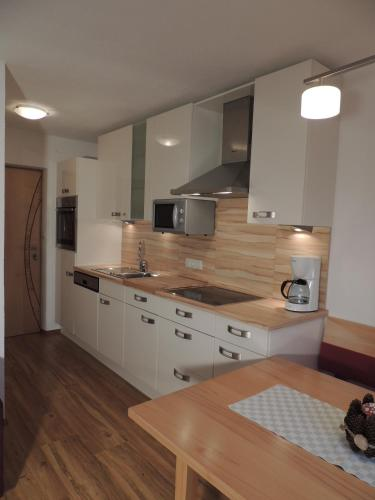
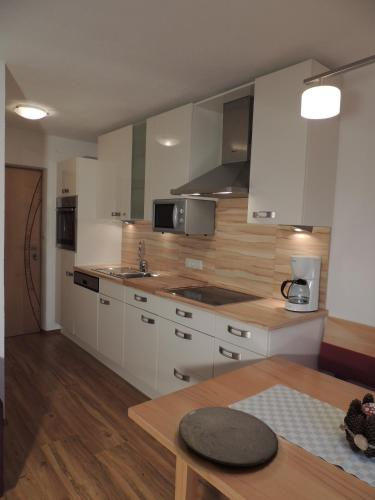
+ plate [178,406,279,468]
